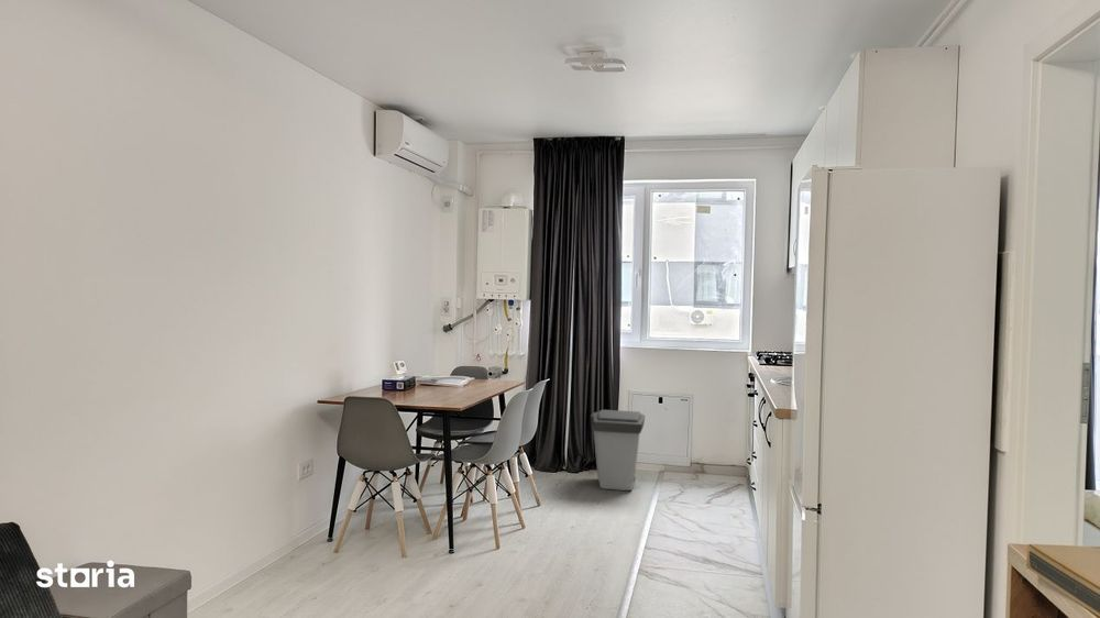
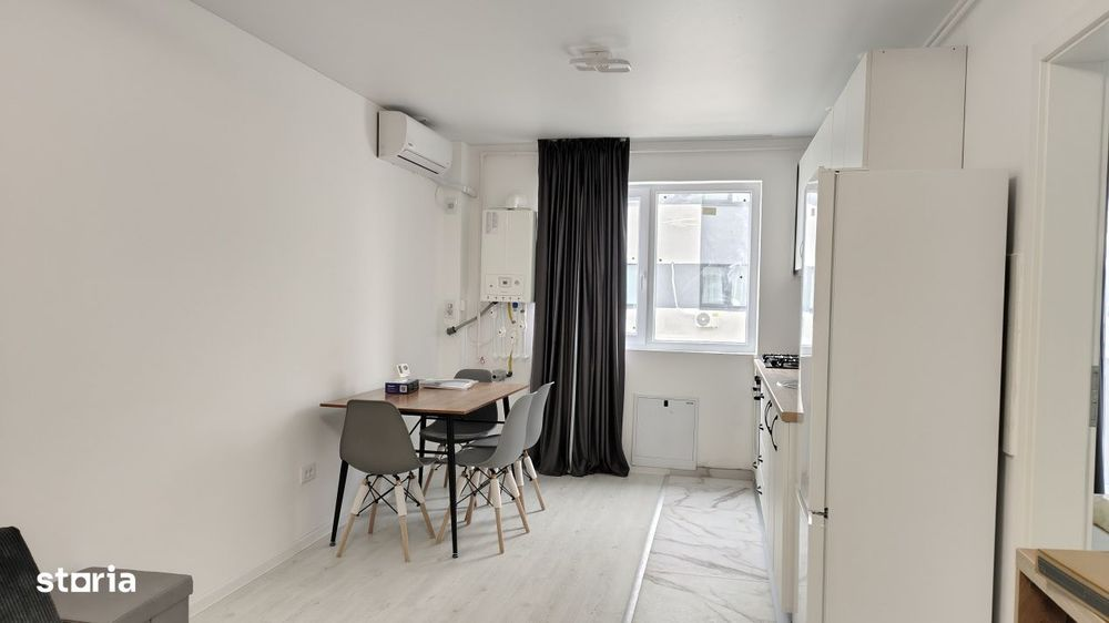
- trash can [590,409,646,492]
